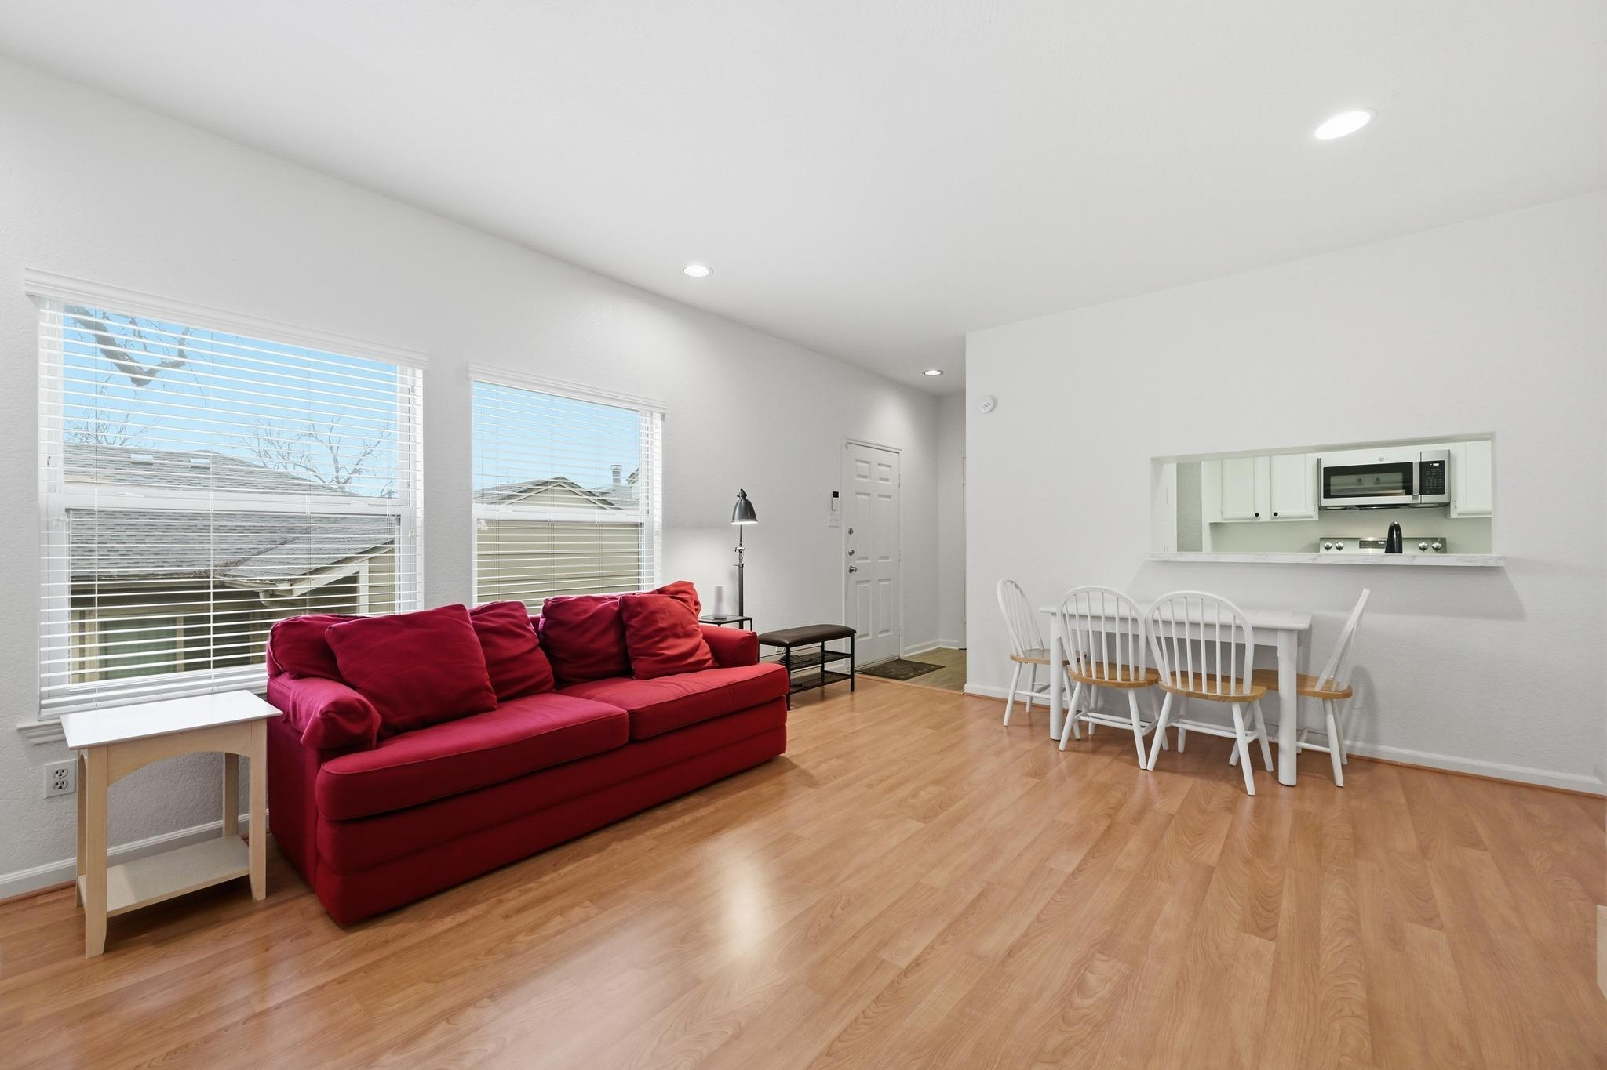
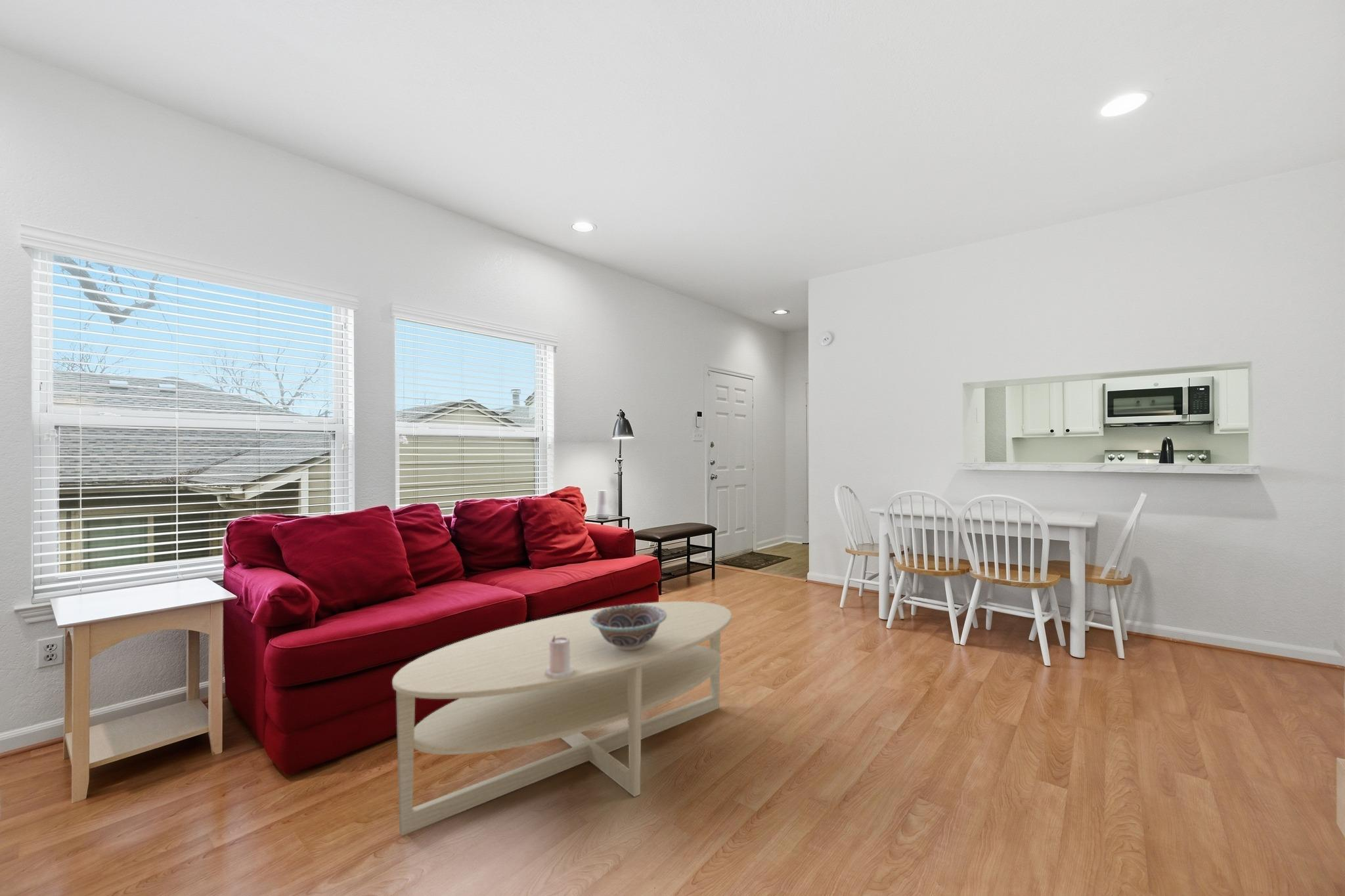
+ coffee table [391,601,732,836]
+ decorative bowl [590,604,667,651]
+ candle [545,636,575,679]
